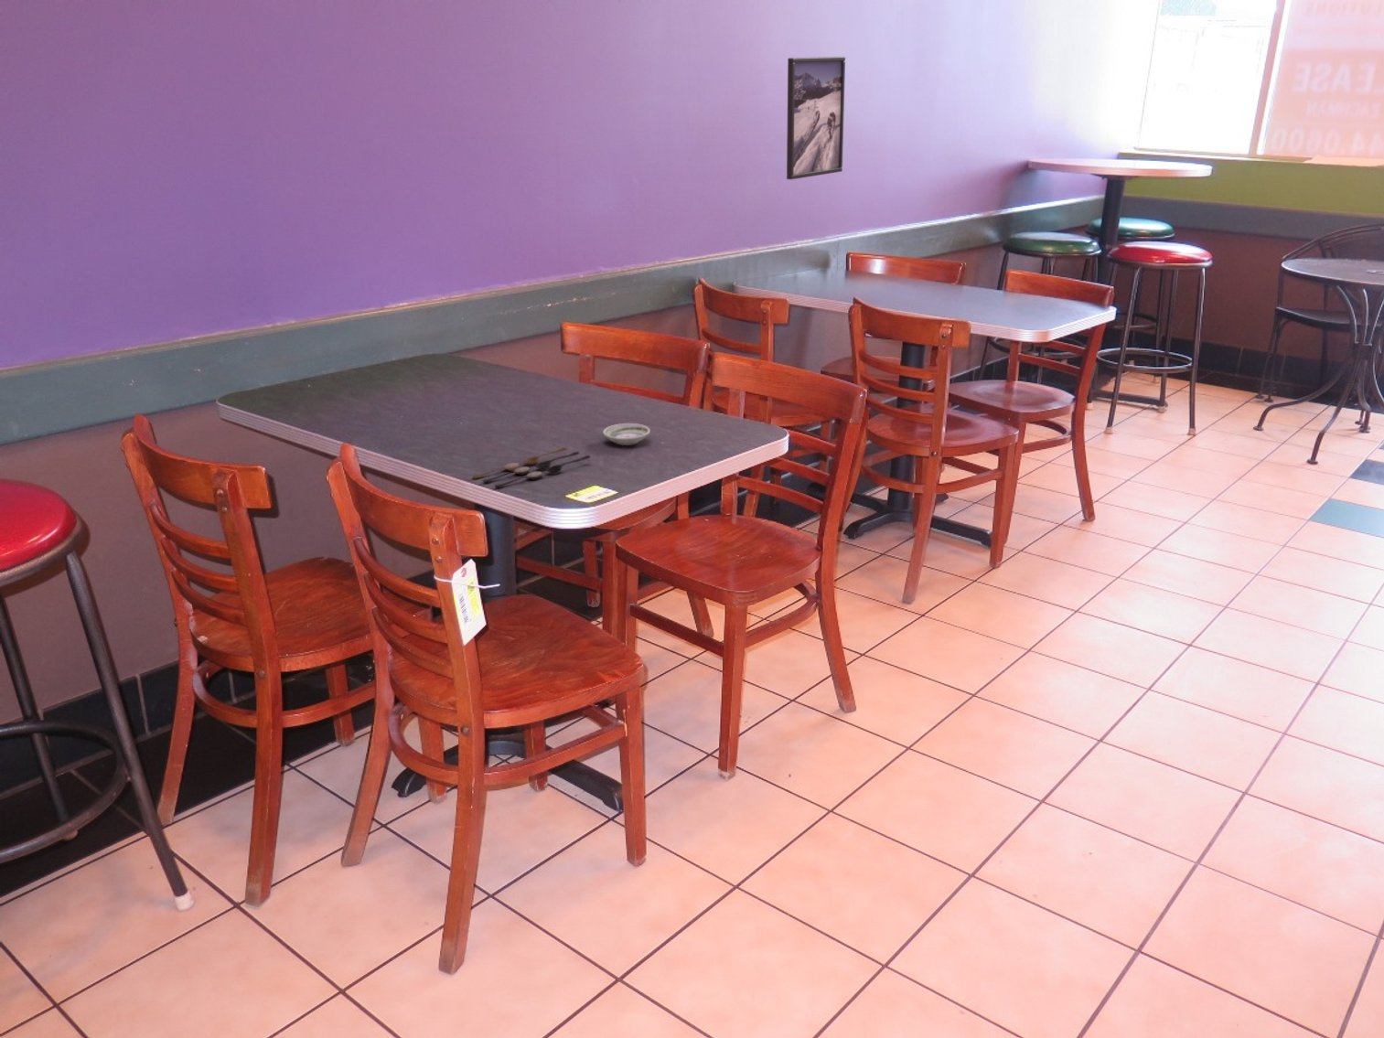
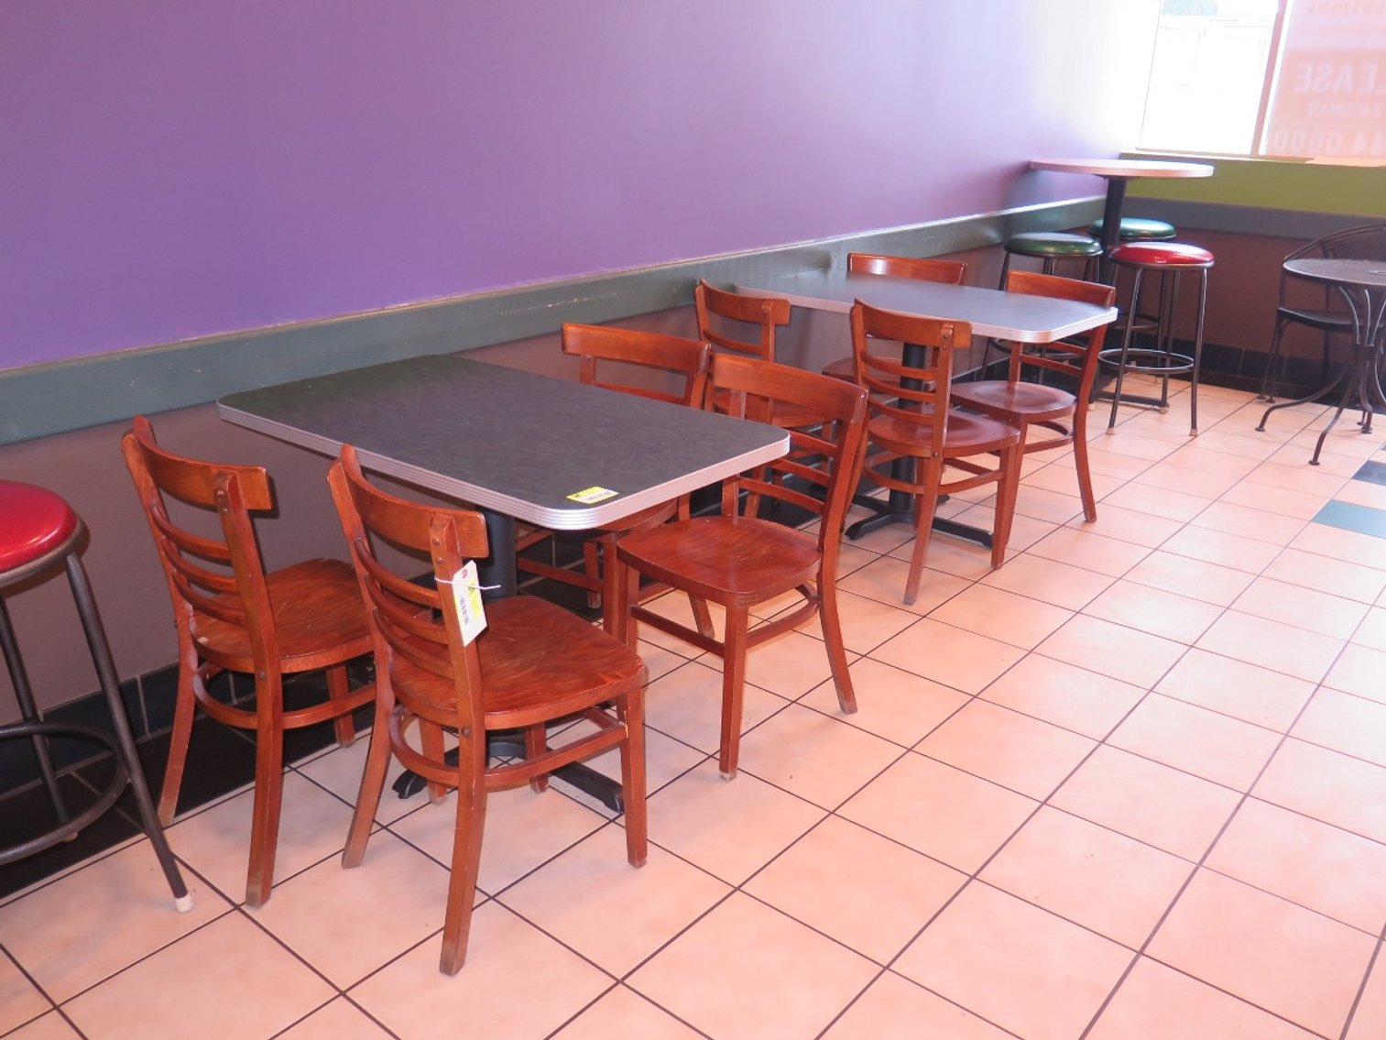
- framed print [785,56,846,180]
- spoon [471,446,591,488]
- saucer [602,423,651,446]
